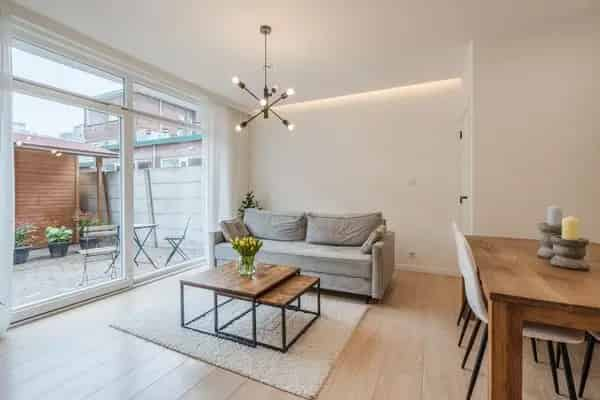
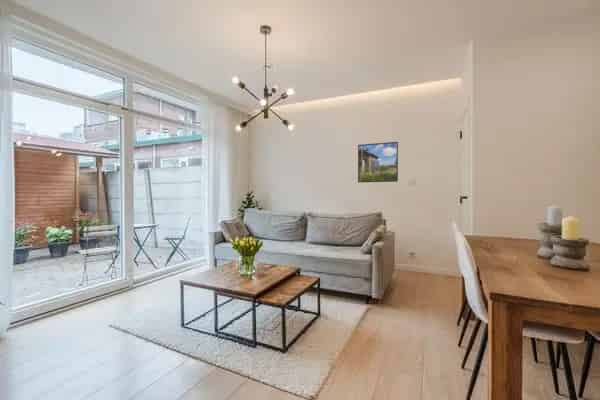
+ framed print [357,141,399,184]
